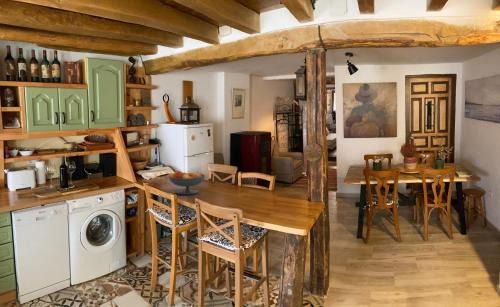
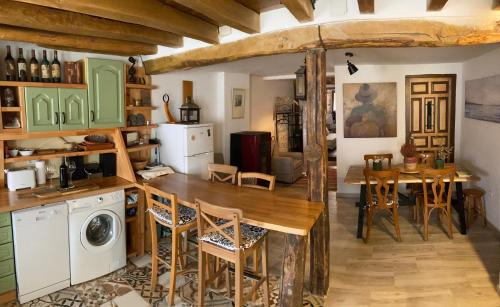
- fruit bowl [168,170,206,195]
